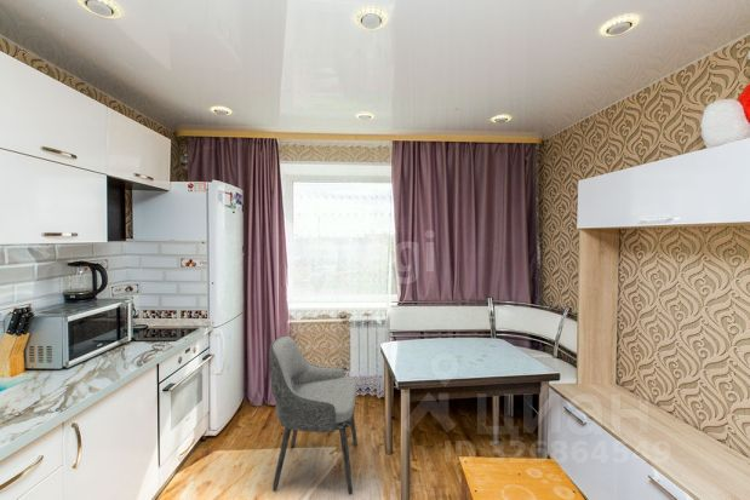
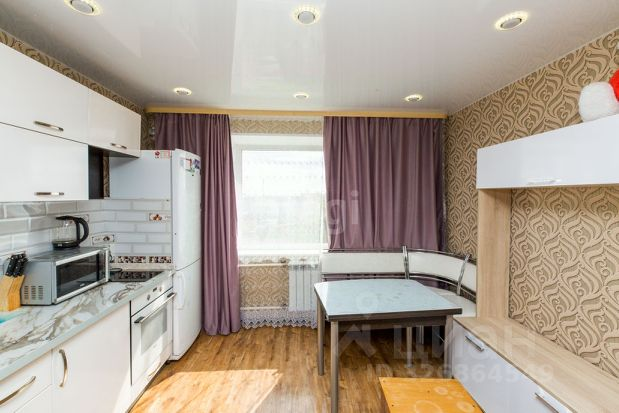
- dining chair [268,334,359,496]
